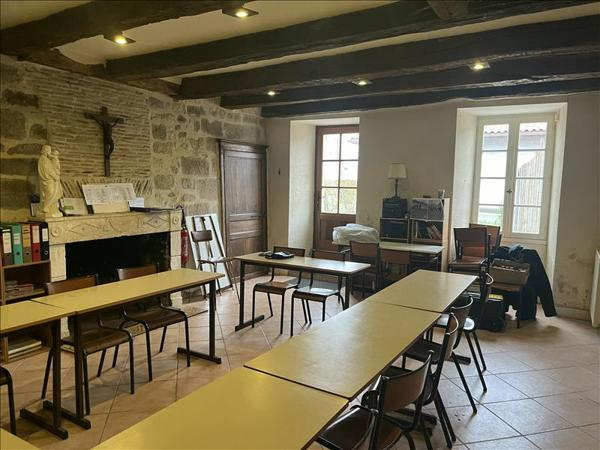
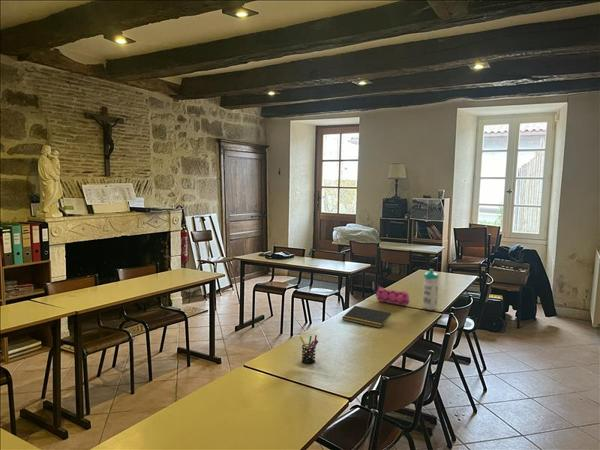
+ pen holder [299,334,319,365]
+ water bottle [422,268,440,311]
+ notepad [341,305,392,329]
+ pencil case [374,285,410,307]
